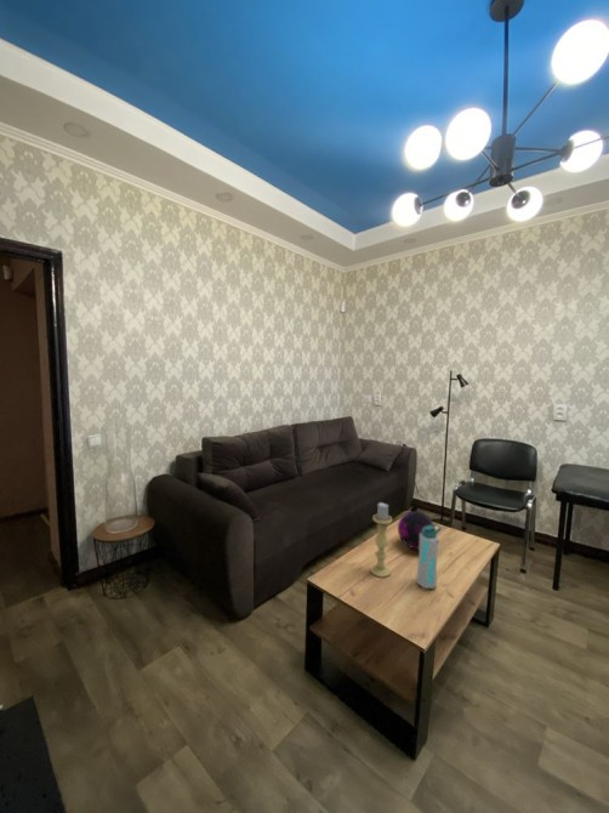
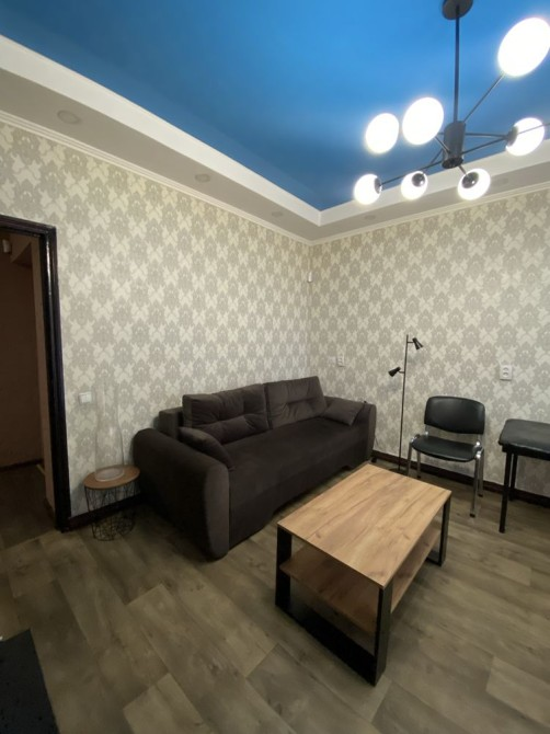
- decorative orb [397,510,434,551]
- water bottle [415,522,444,590]
- candle holder [369,501,393,579]
